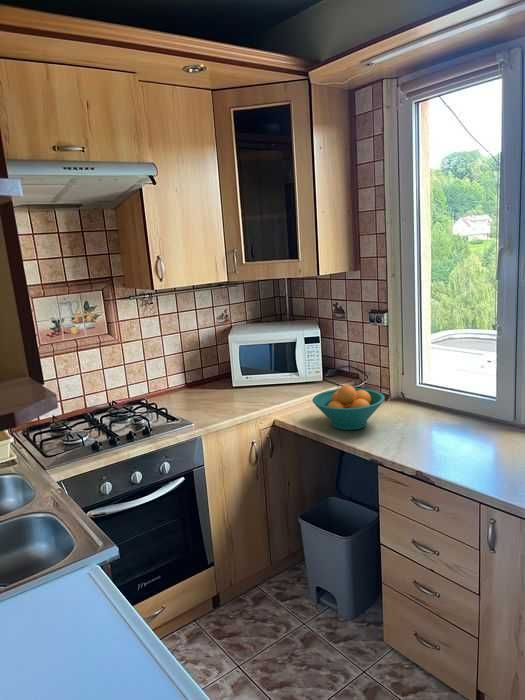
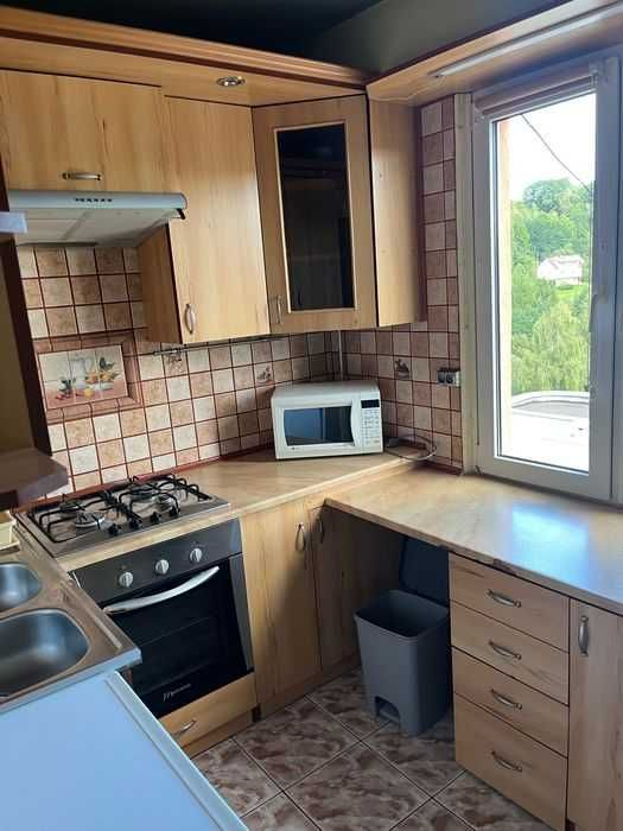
- fruit bowl [311,384,386,431]
